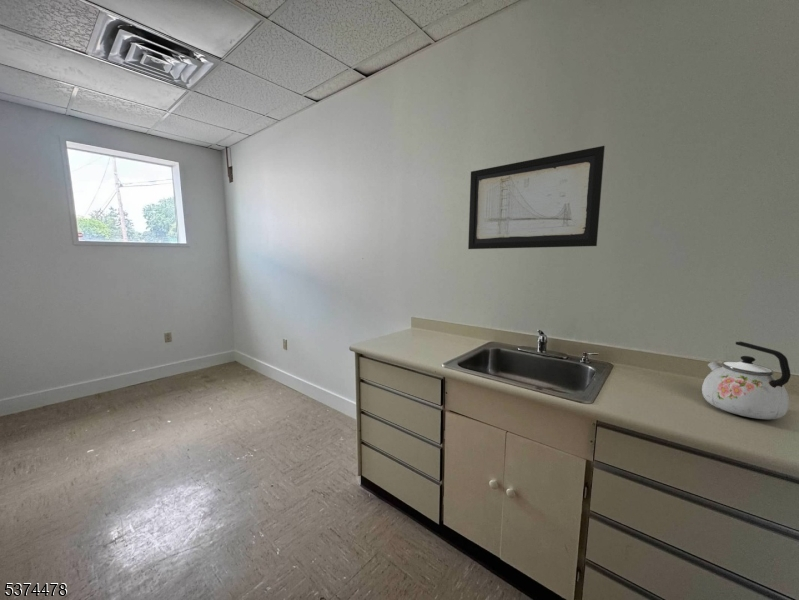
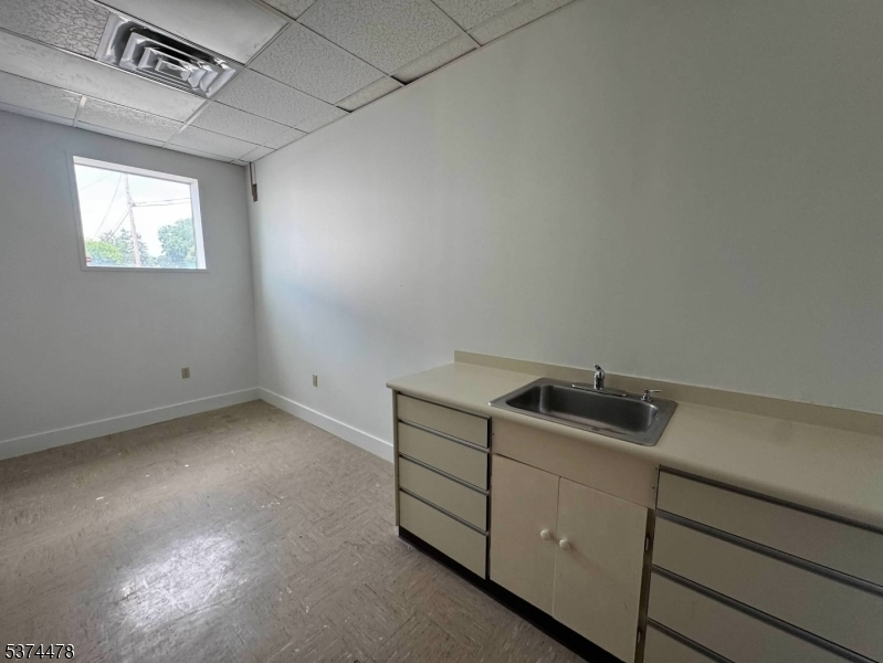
- kettle [701,341,792,420]
- wall art [467,145,606,250]
